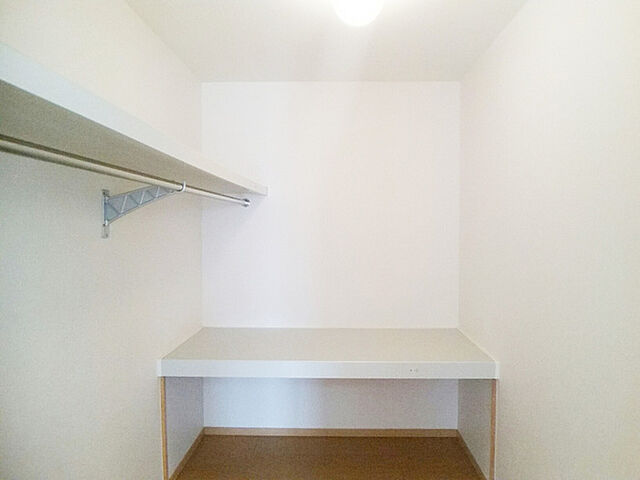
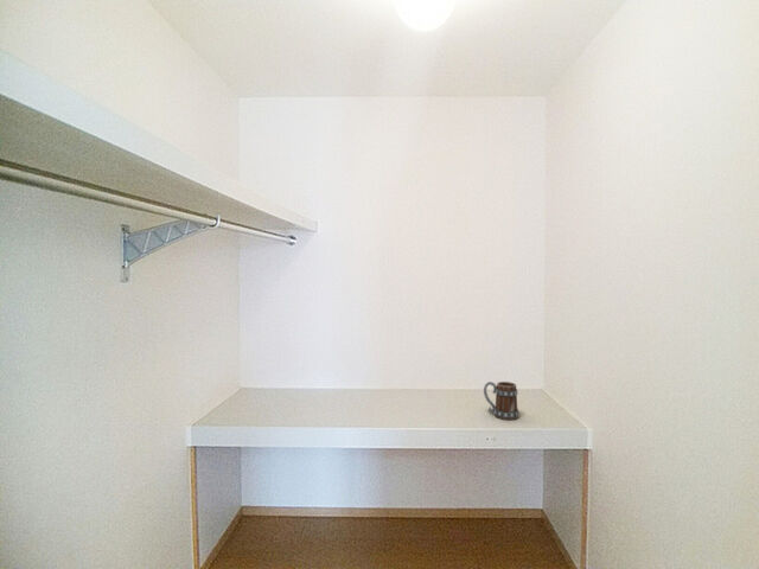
+ mug [483,381,519,421]
